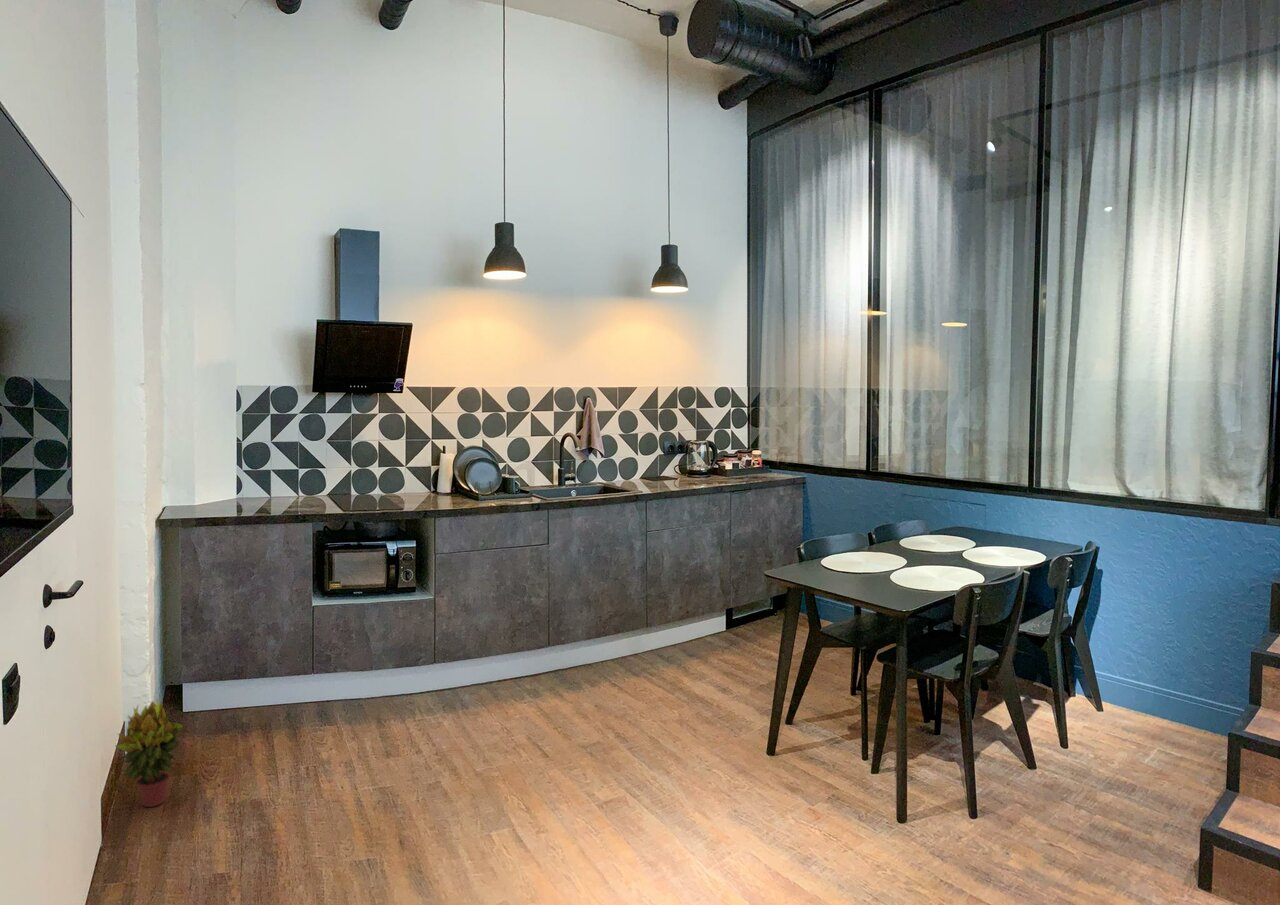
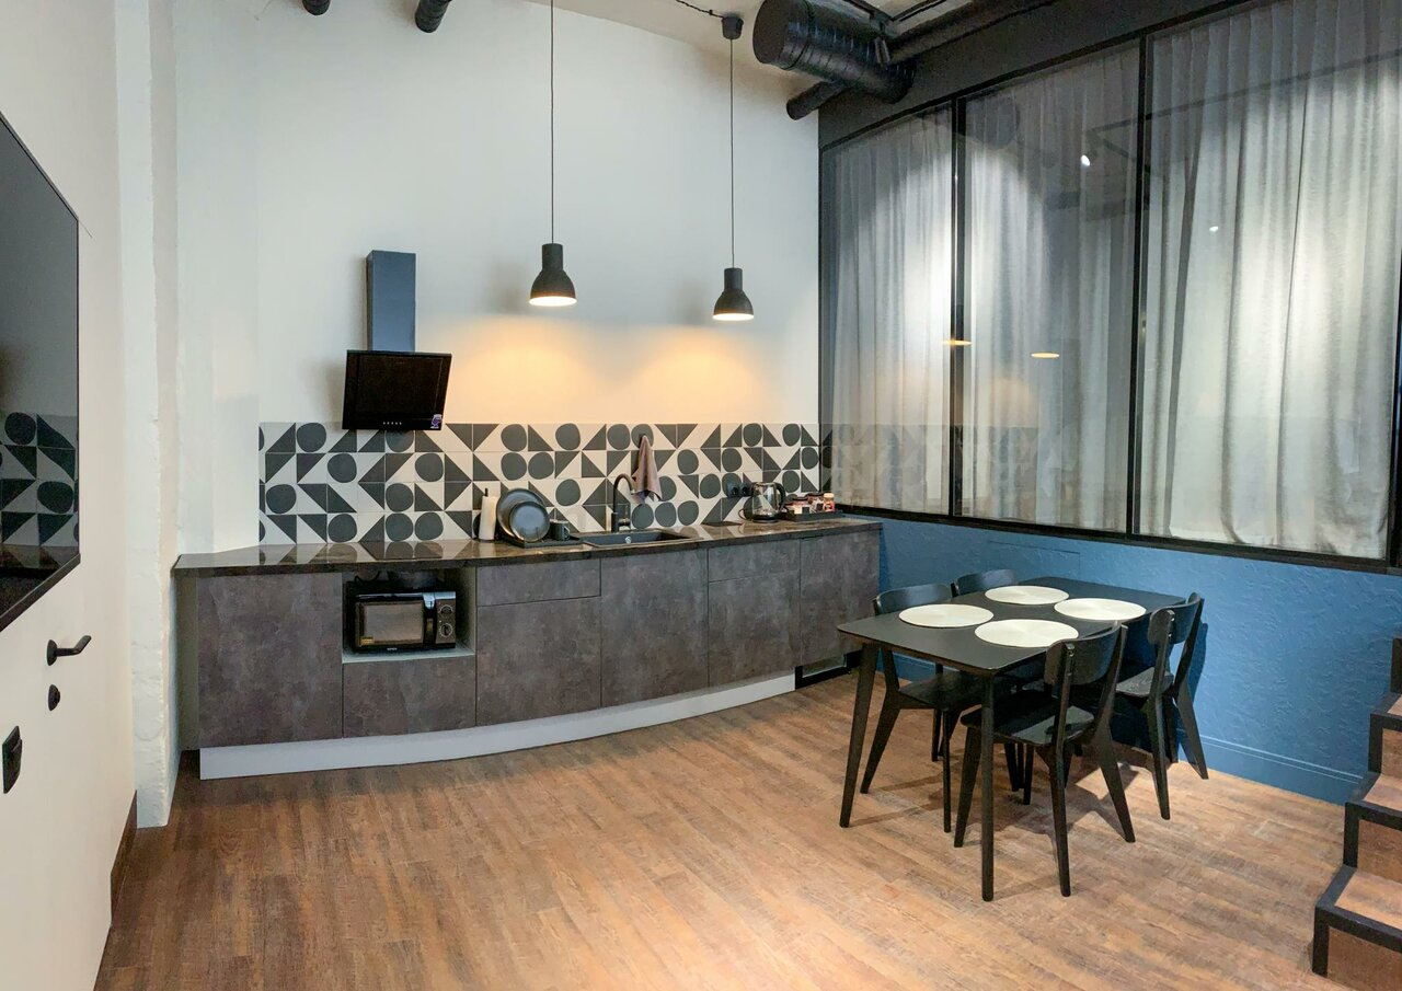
- potted plant [114,699,185,808]
